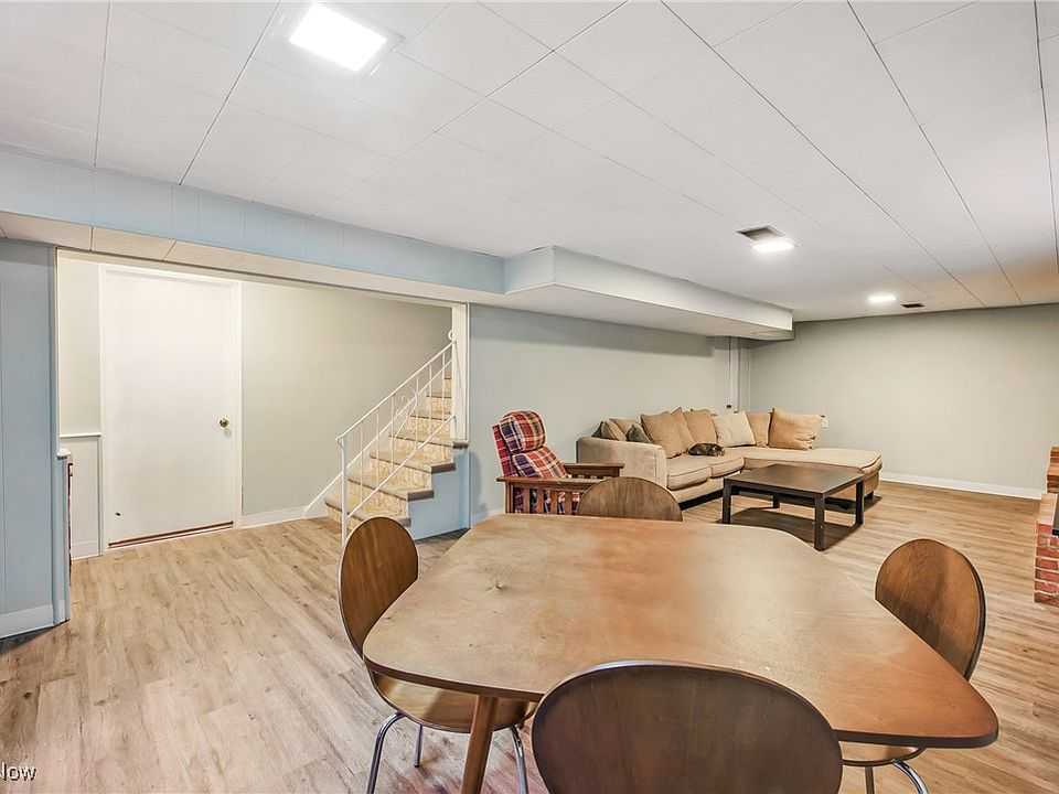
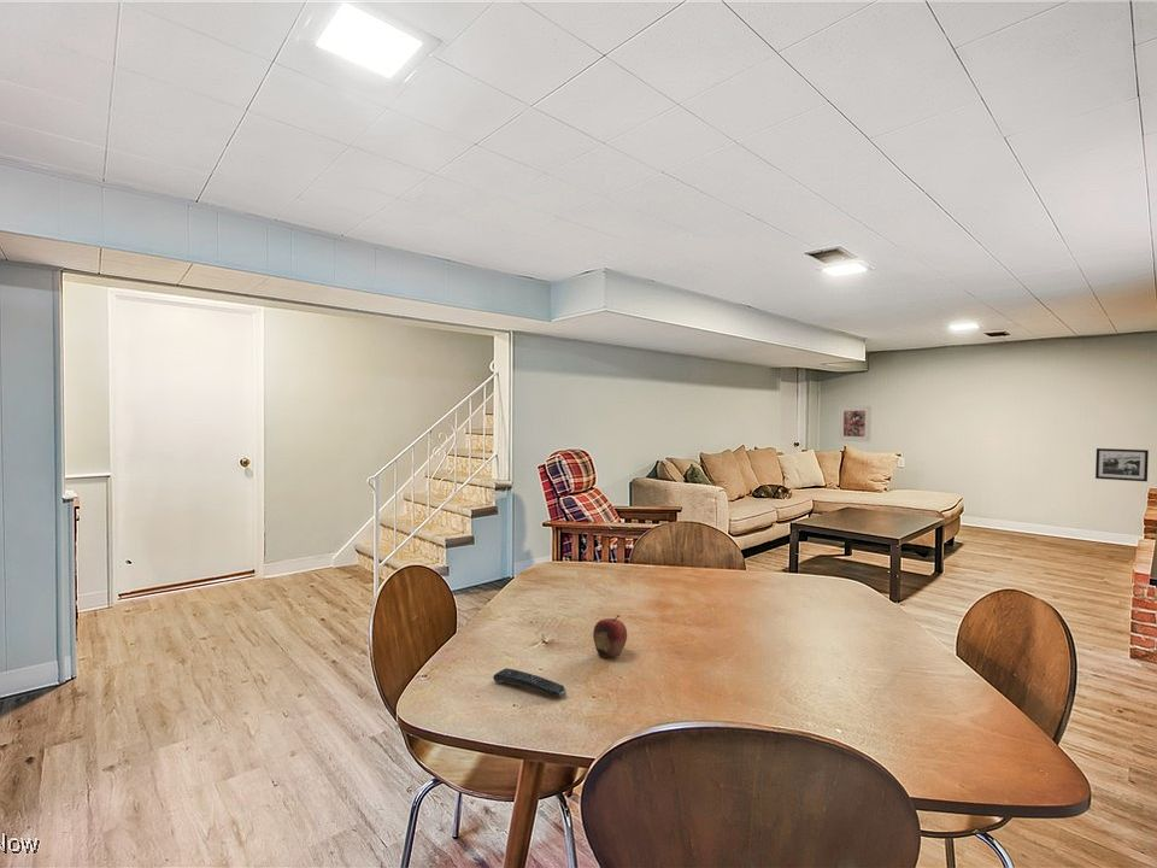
+ picture frame [1094,447,1150,482]
+ fruit [592,614,628,658]
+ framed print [838,404,873,444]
+ remote control [492,667,568,698]
